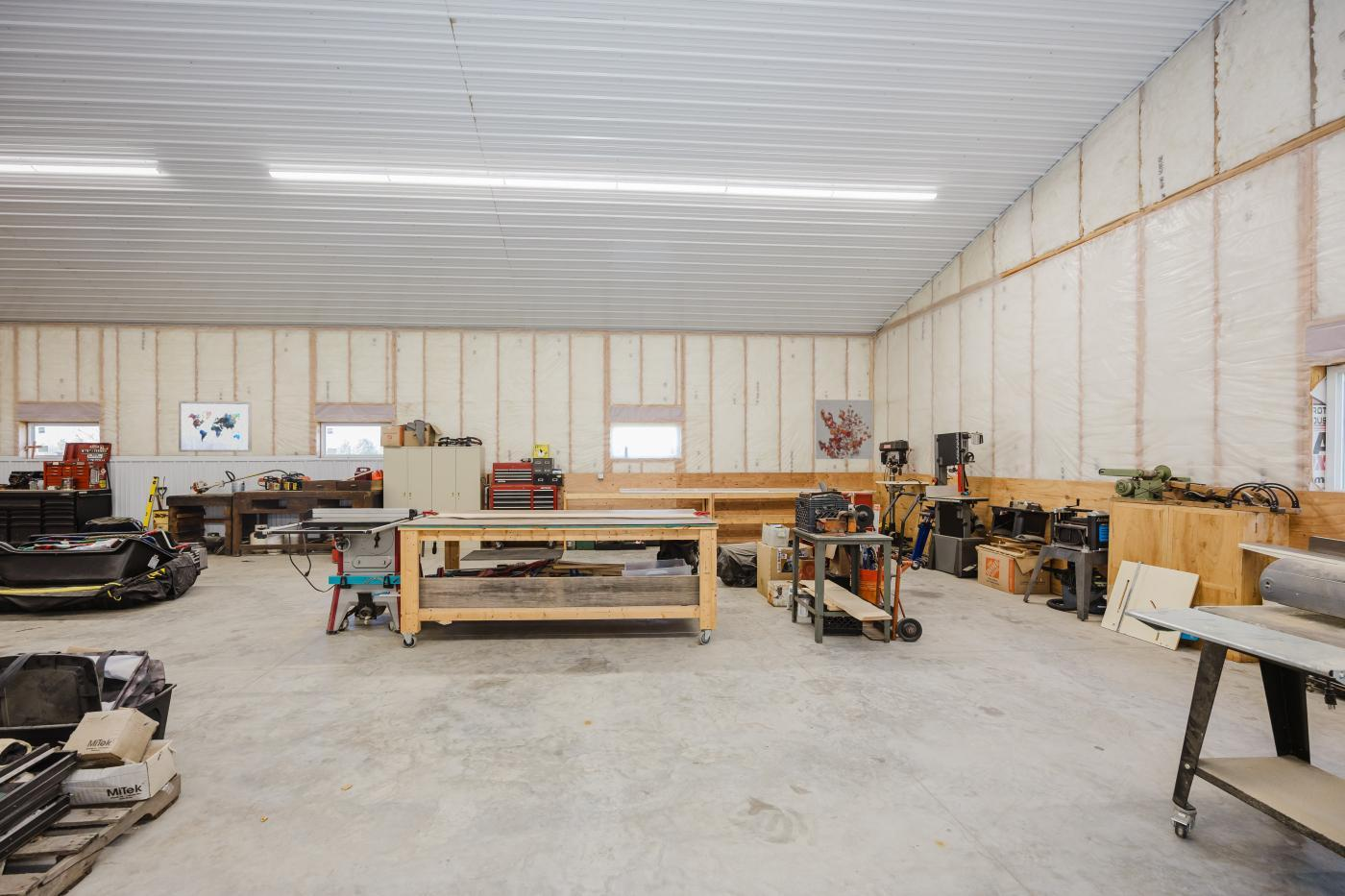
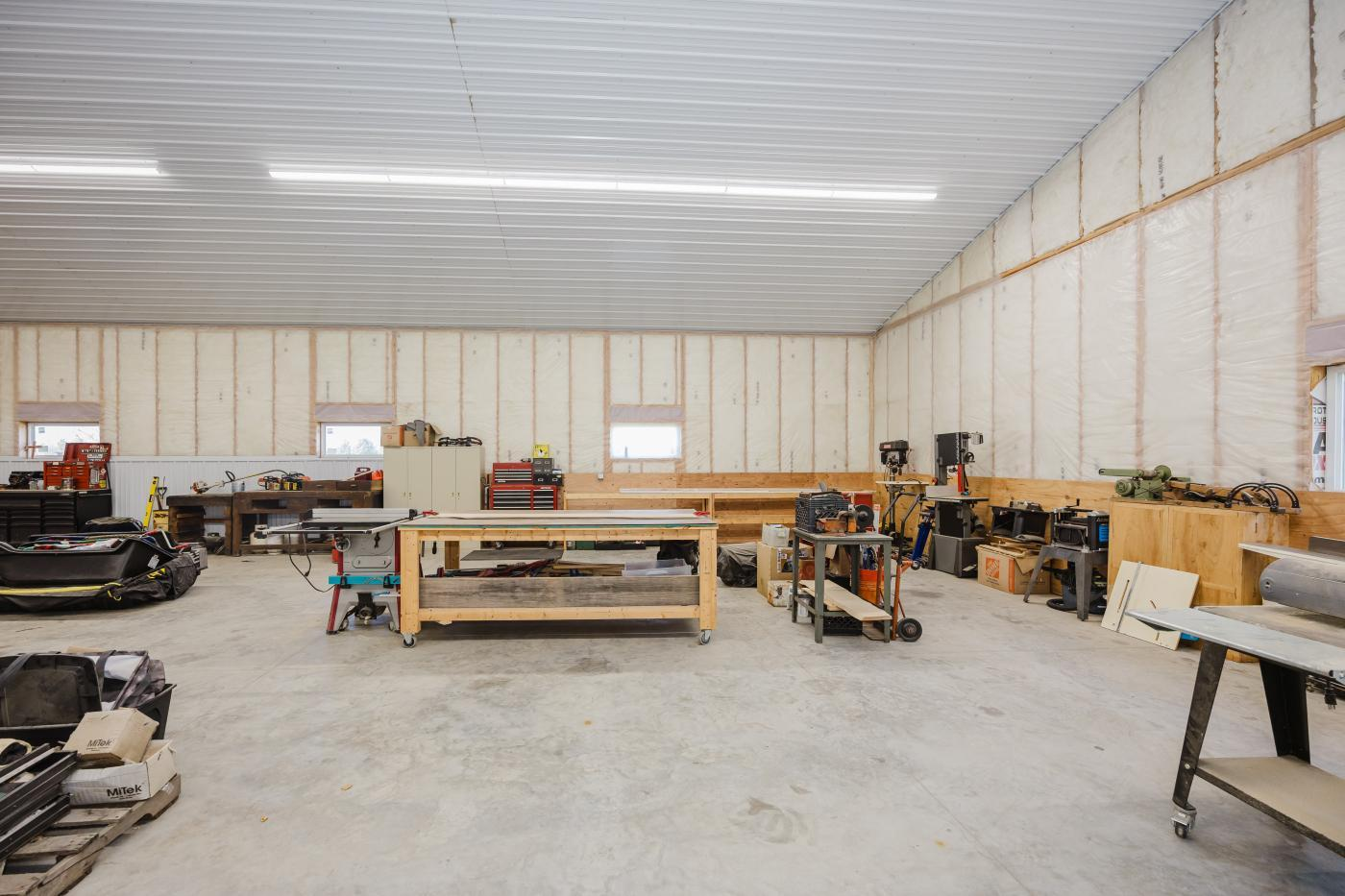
- wall art [178,400,253,453]
- wall art [815,399,874,460]
